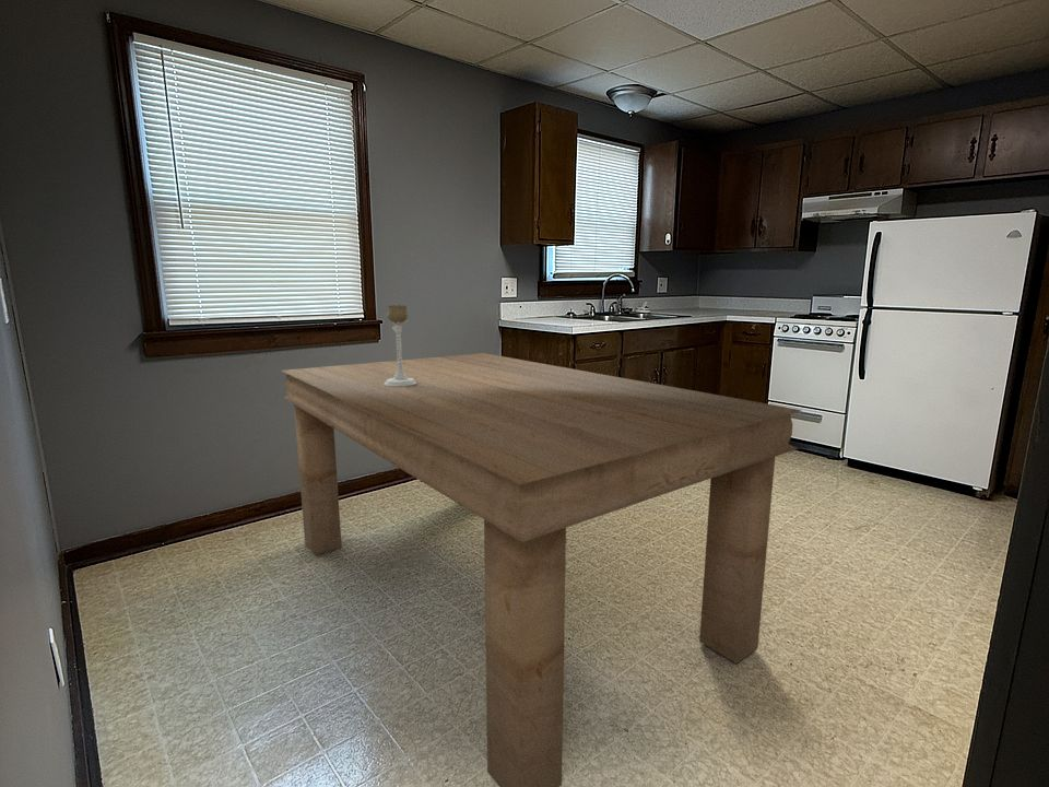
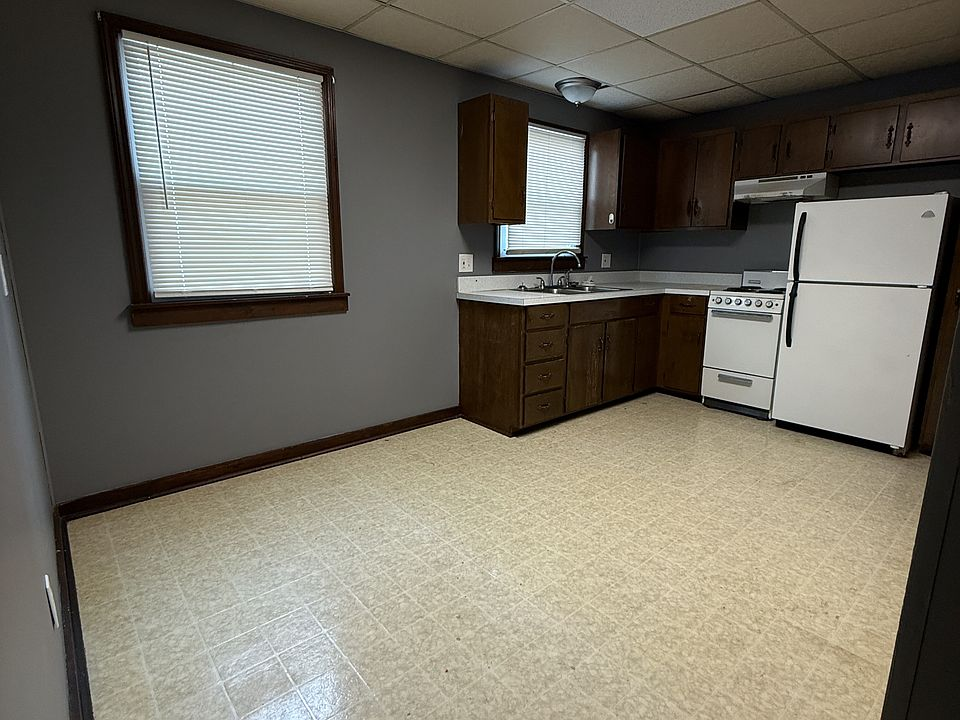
- dining table [281,352,803,787]
- candle holder [385,304,416,387]
